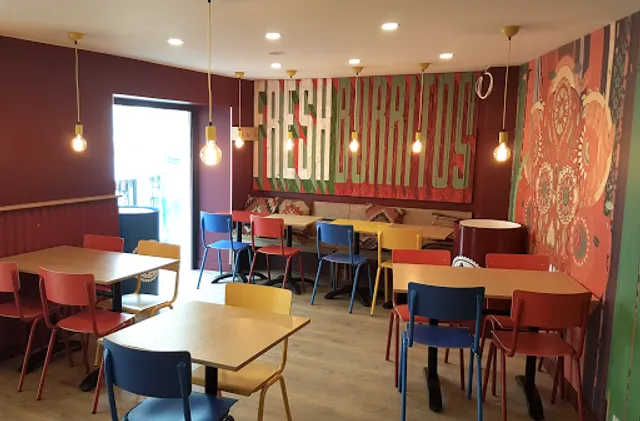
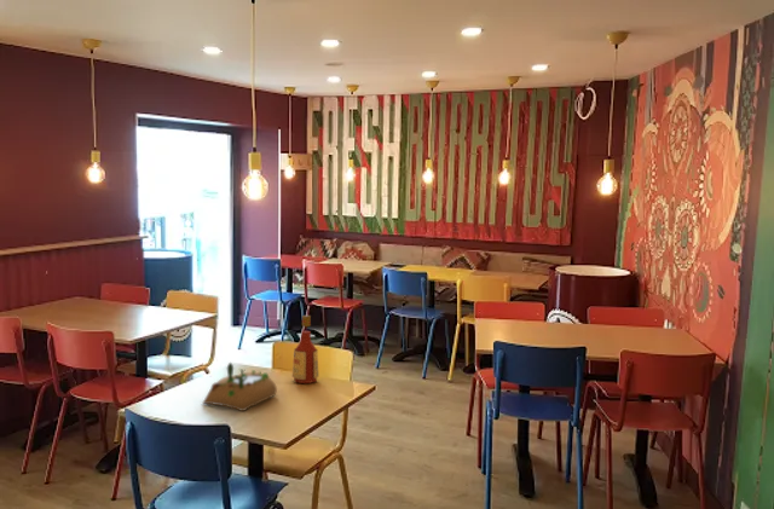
+ bottle [291,314,319,384]
+ succulent planter [201,361,278,412]
